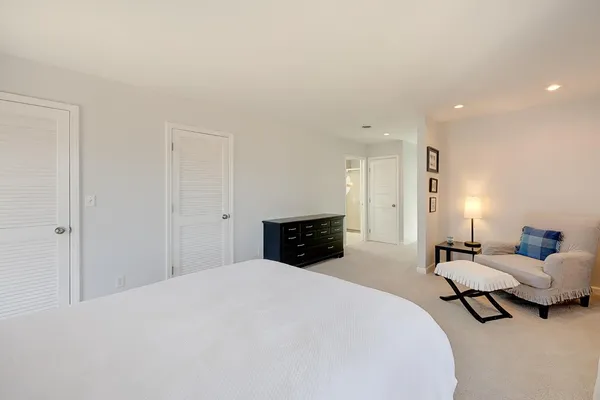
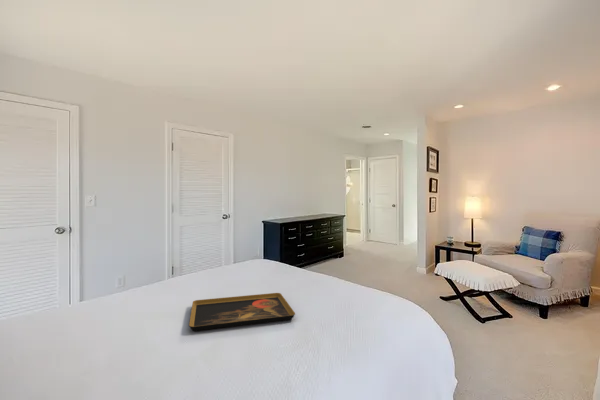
+ decorative tray [188,292,296,332]
